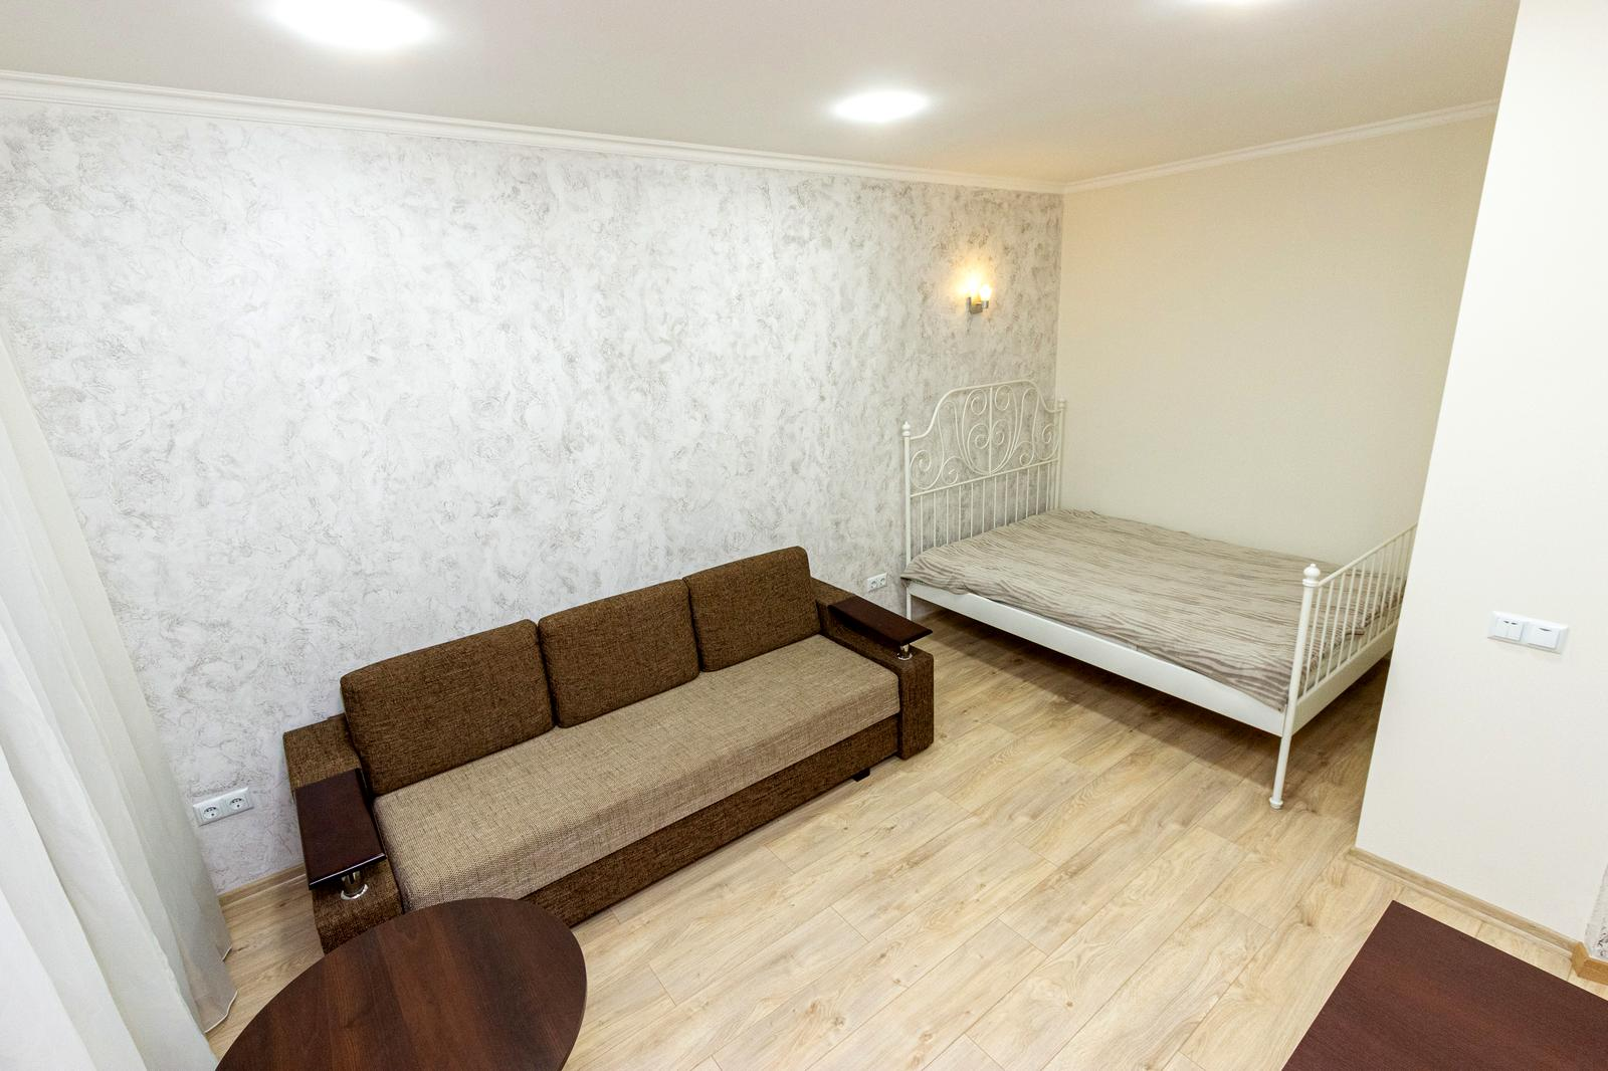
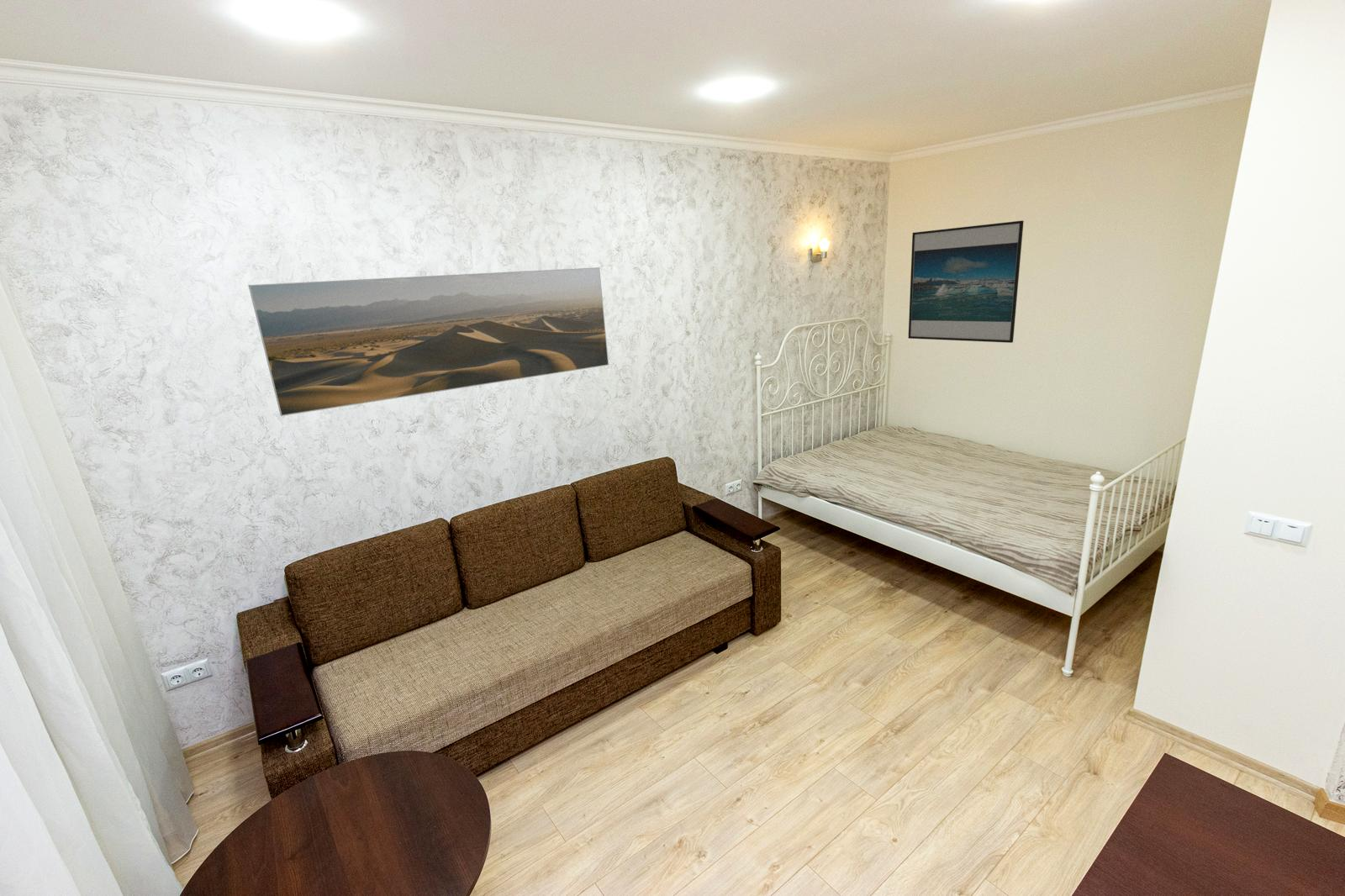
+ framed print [248,266,609,417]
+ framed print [908,220,1025,344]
